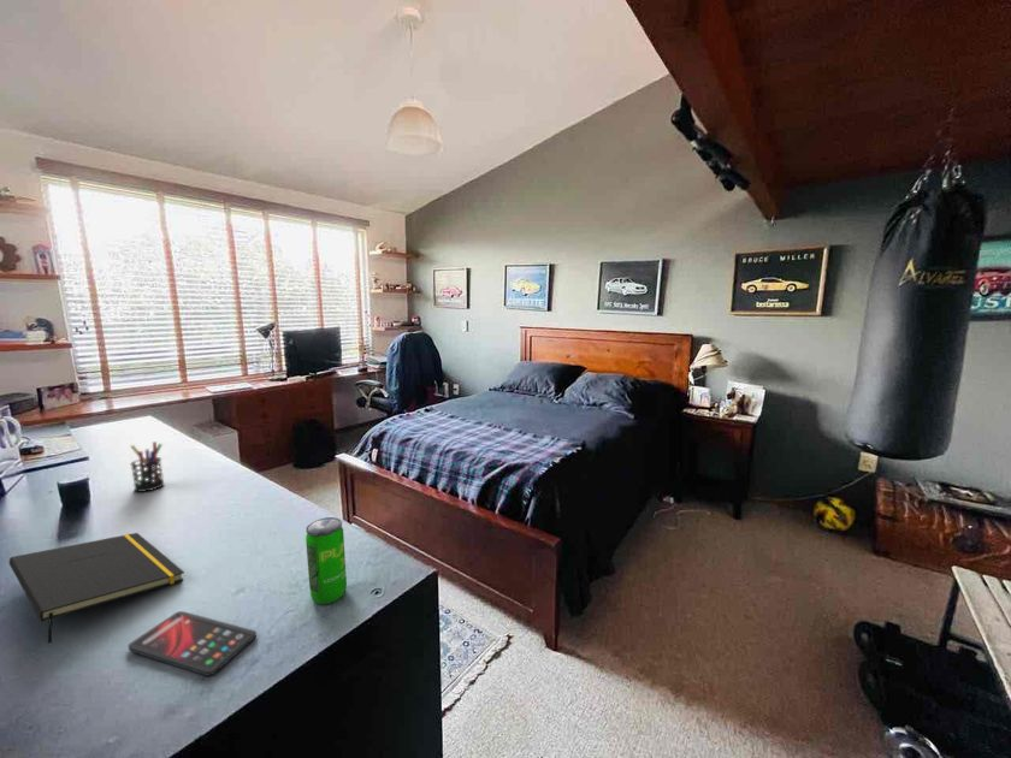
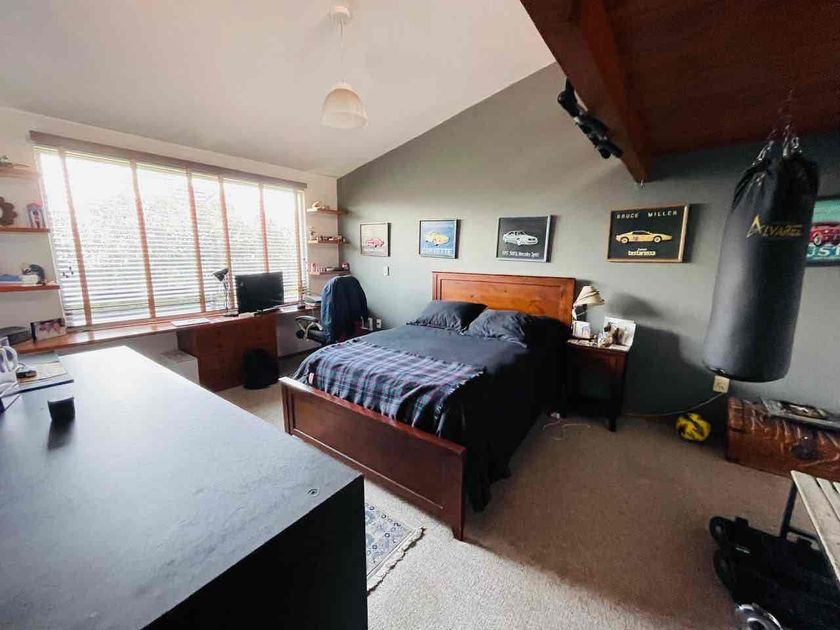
- notepad [8,532,185,644]
- pen holder [129,440,166,493]
- beverage can [305,516,348,605]
- smartphone [126,610,258,676]
